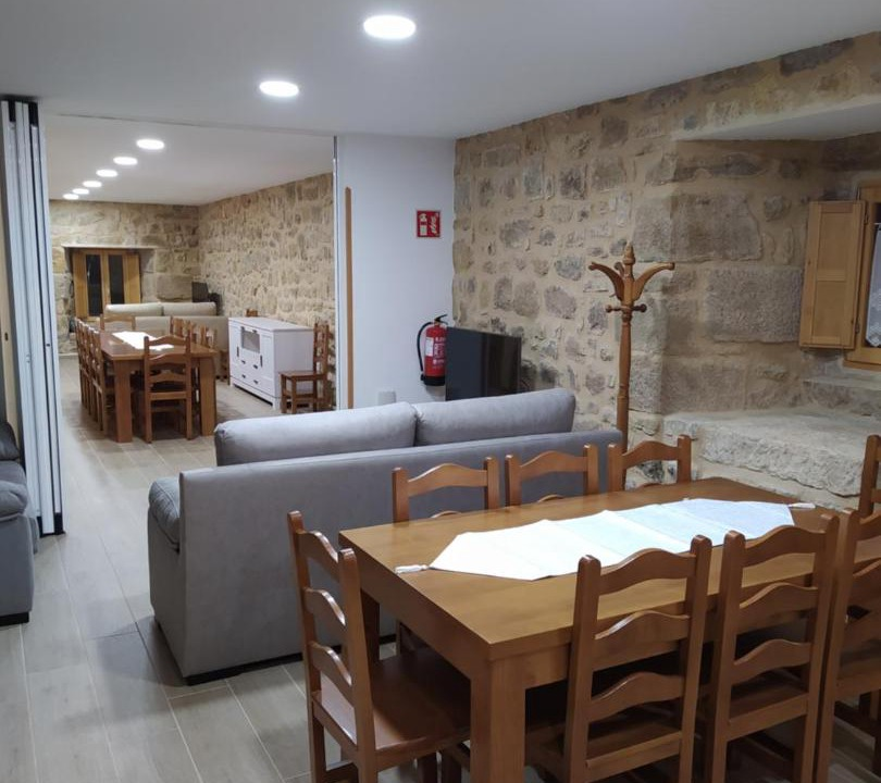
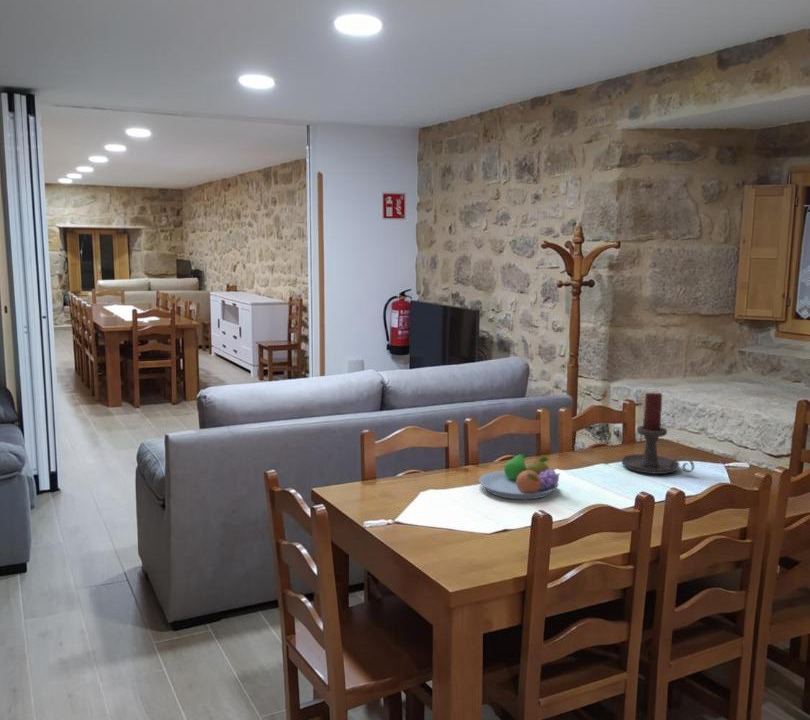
+ fruit bowl [477,453,561,500]
+ candle holder [620,391,695,475]
